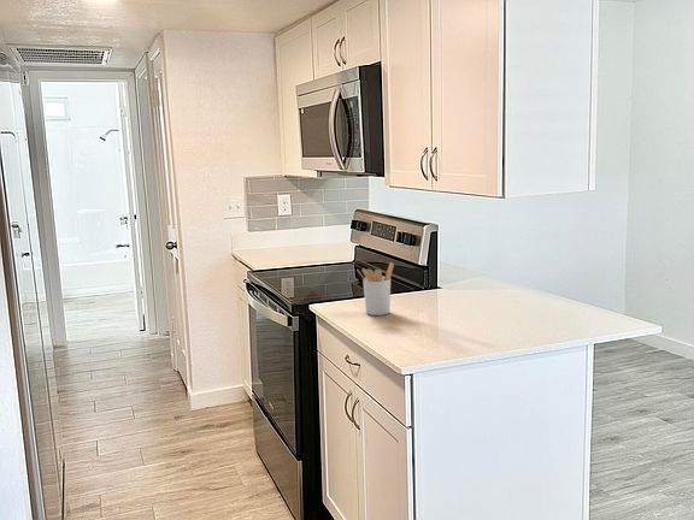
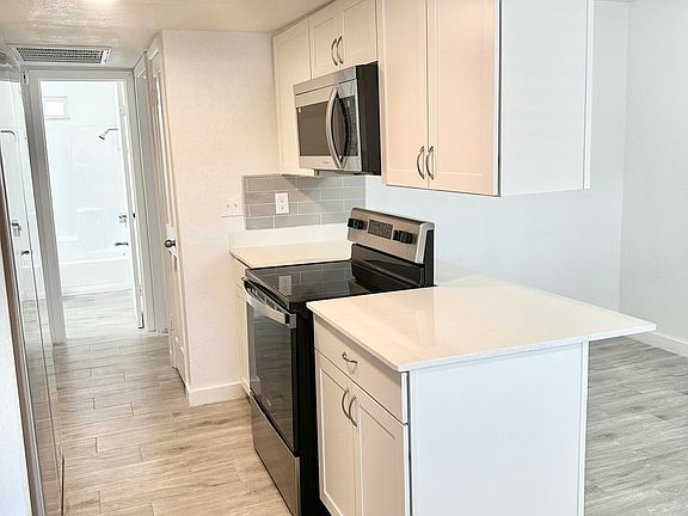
- utensil holder [355,261,395,317]
